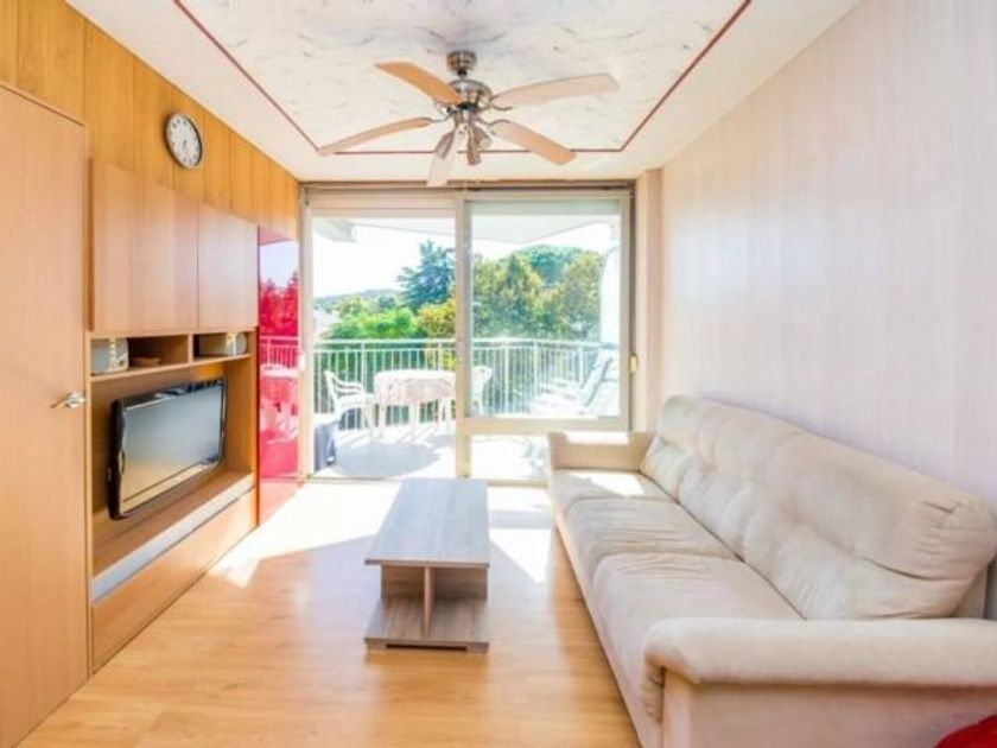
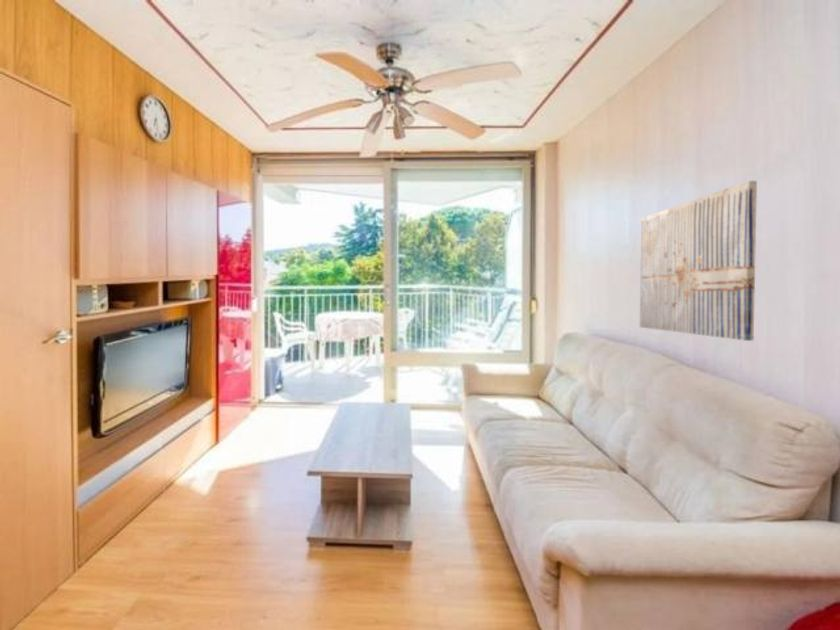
+ wall art [639,180,758,342]
